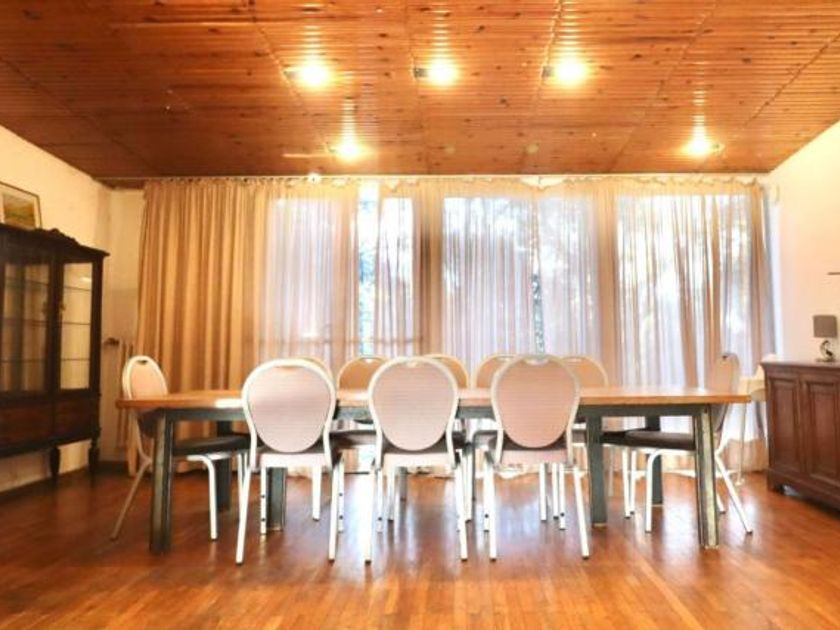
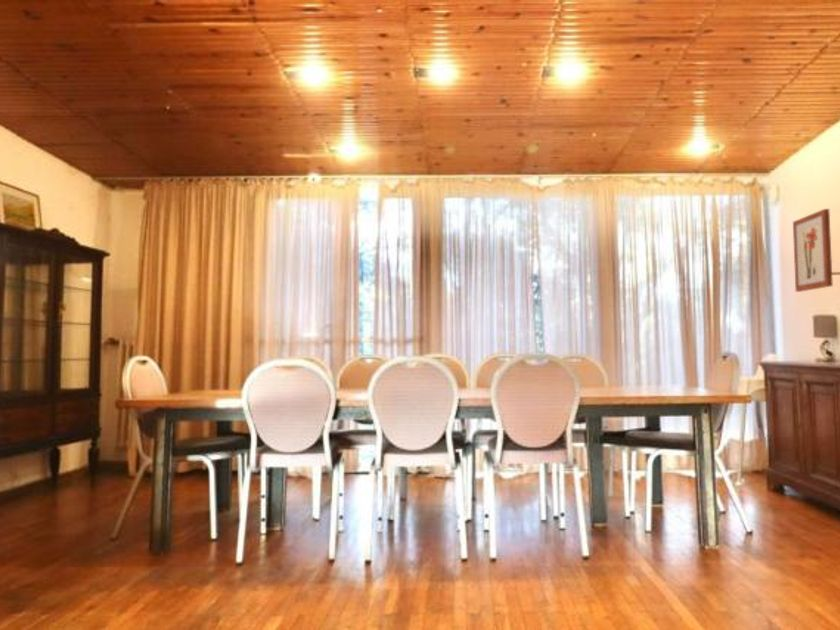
+ wall art [792,208,834,293]
